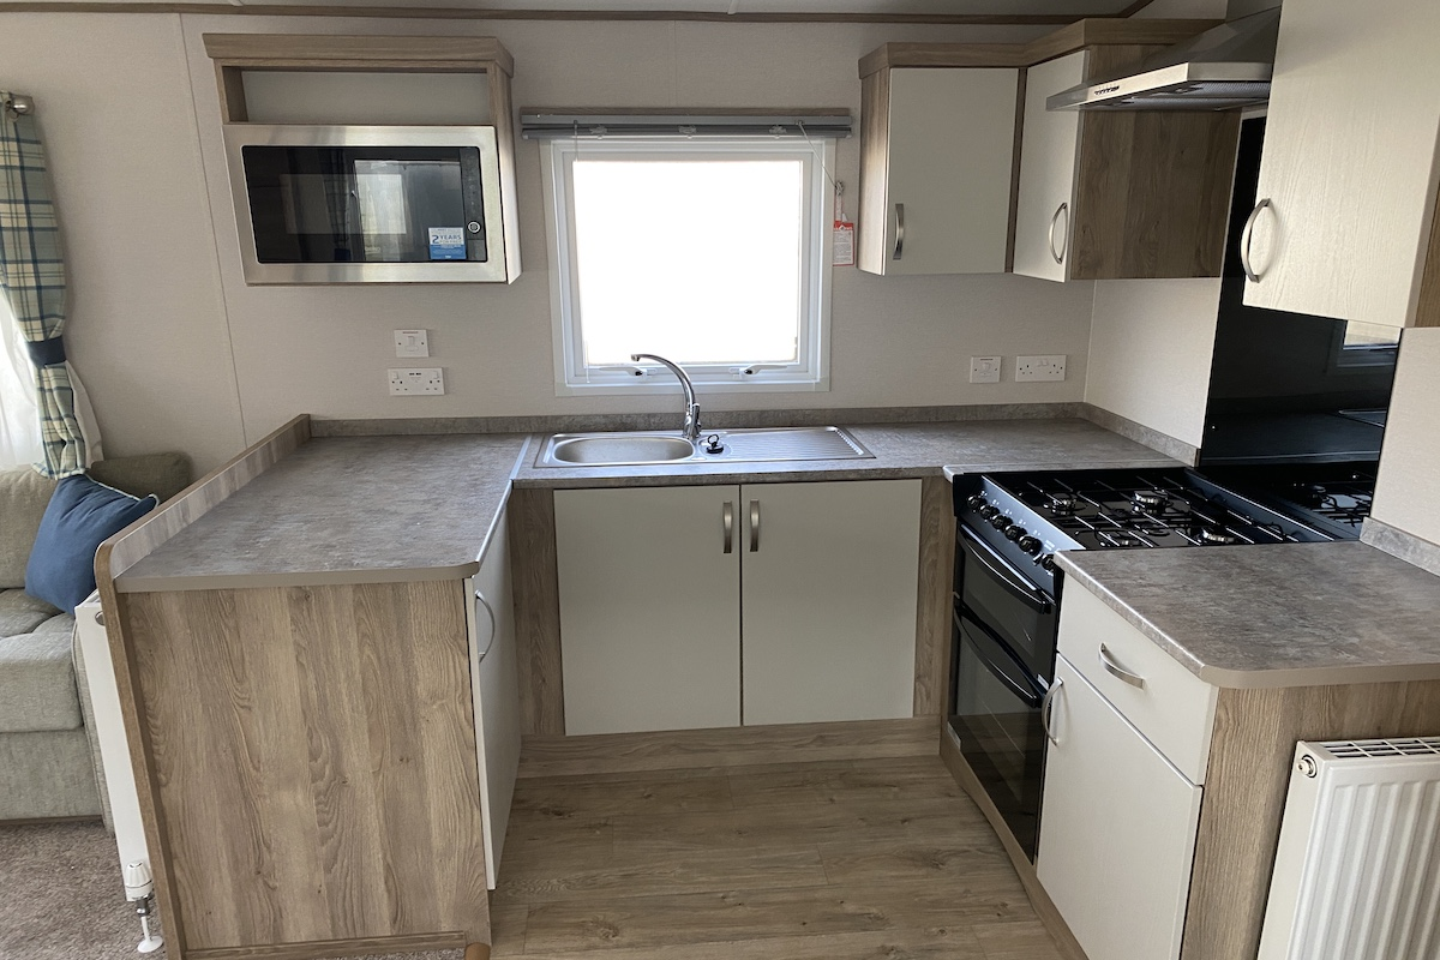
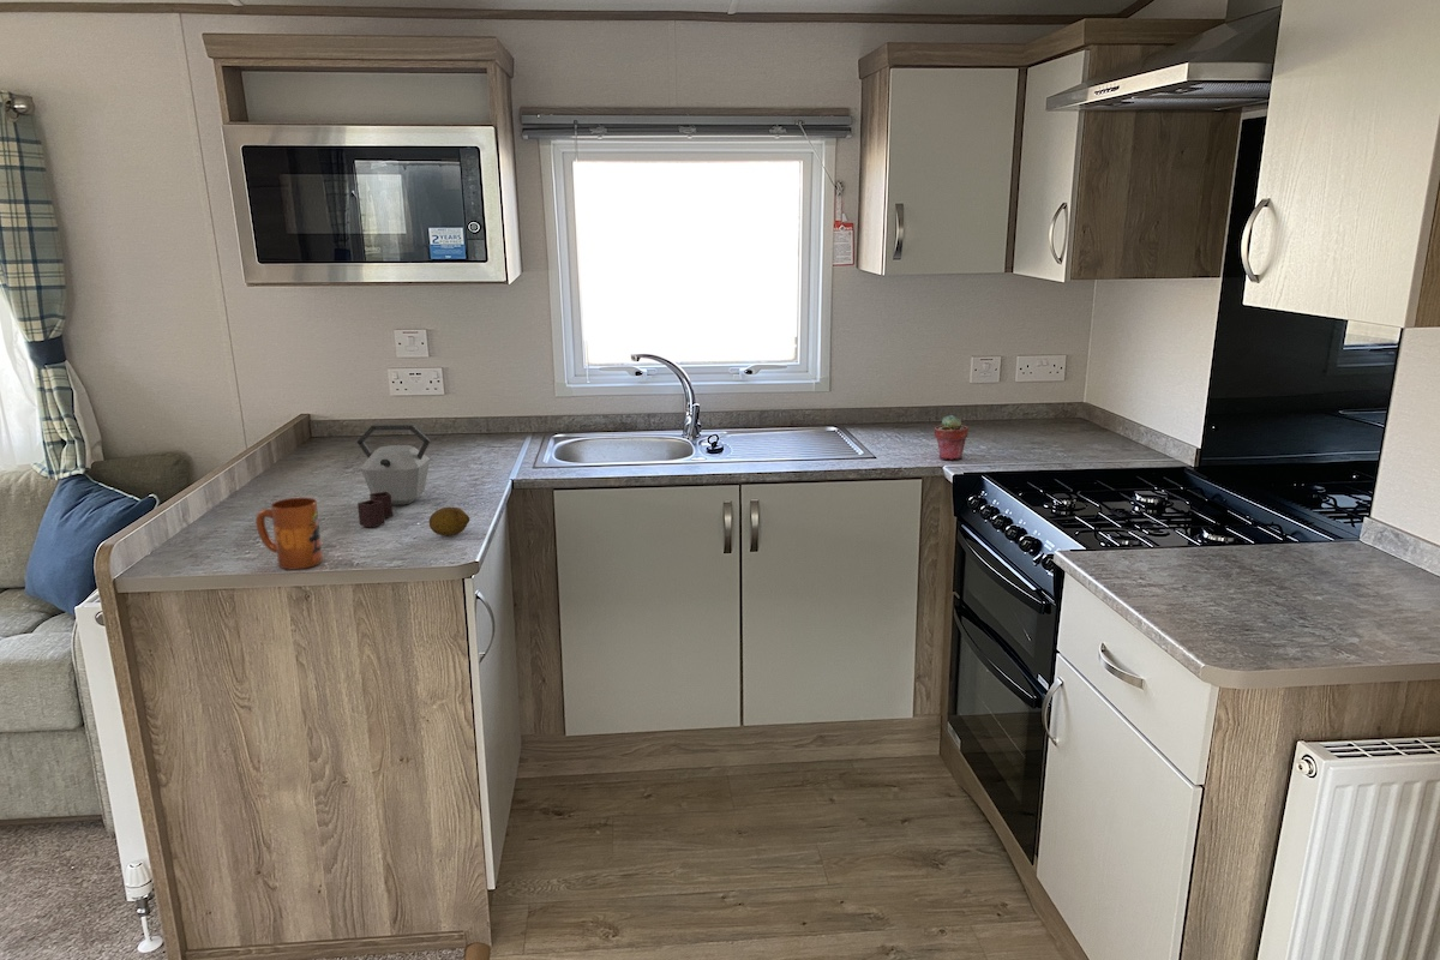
+ kettle [356,424,432,528]
+ potted succulent [932,414,970,461]
+ mug [254,497,324,571]
+ fruit [428,506,470,538]
